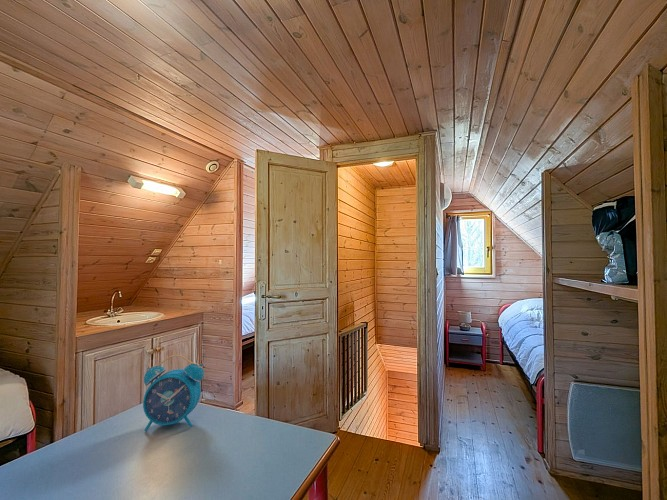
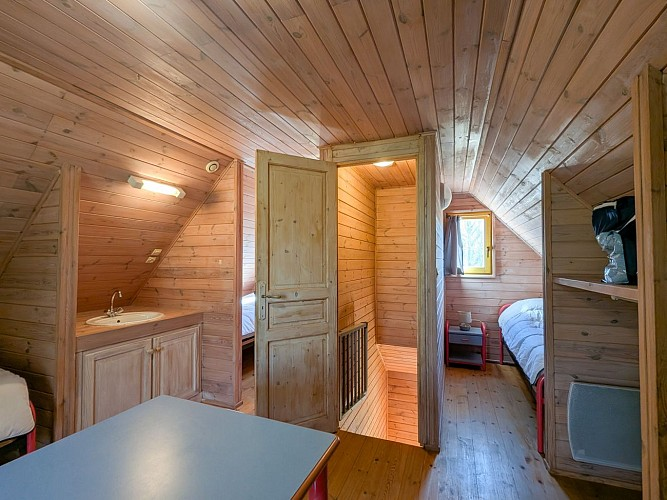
- alarm clock [142,354,205,432]
